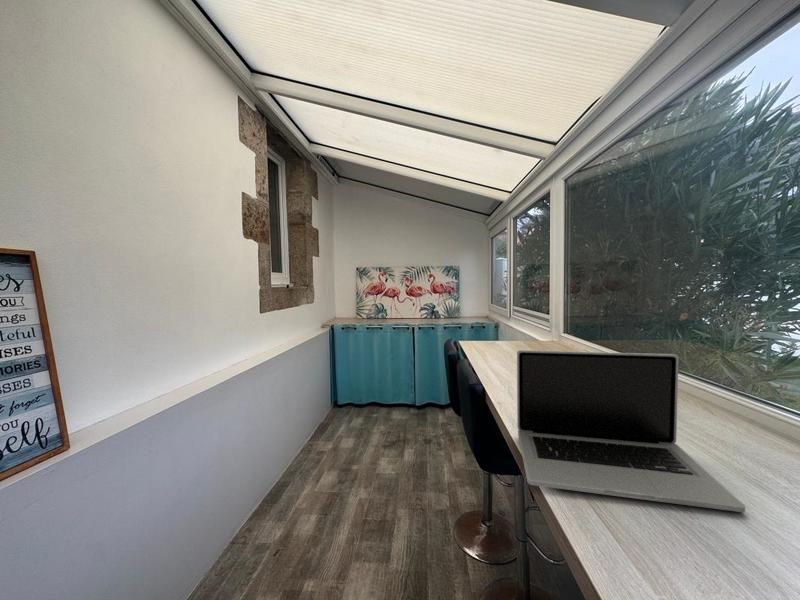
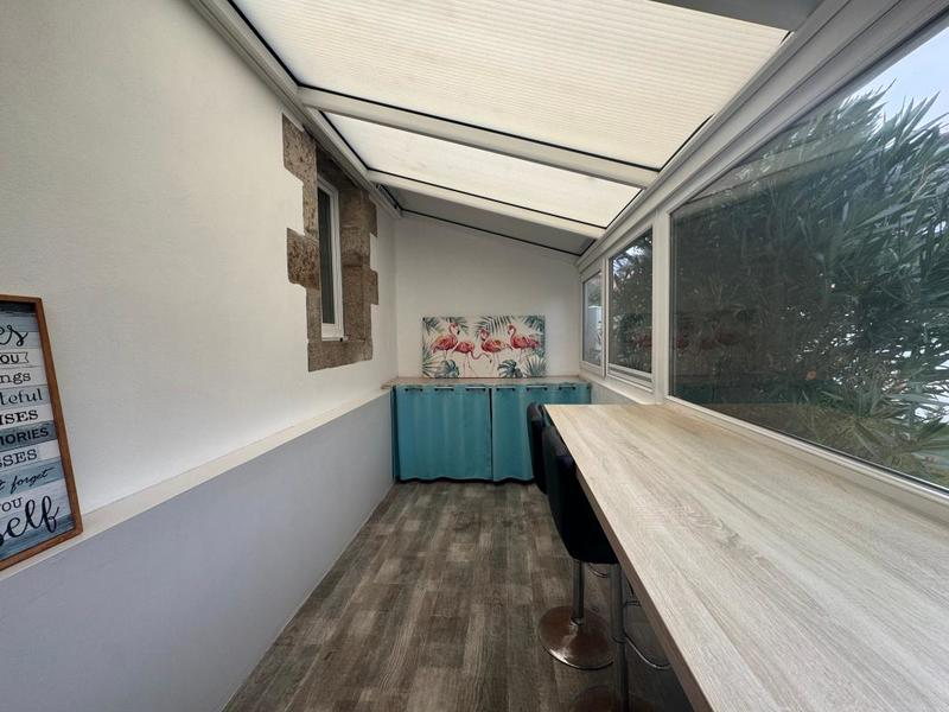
- laptop [516,349,746,513]
